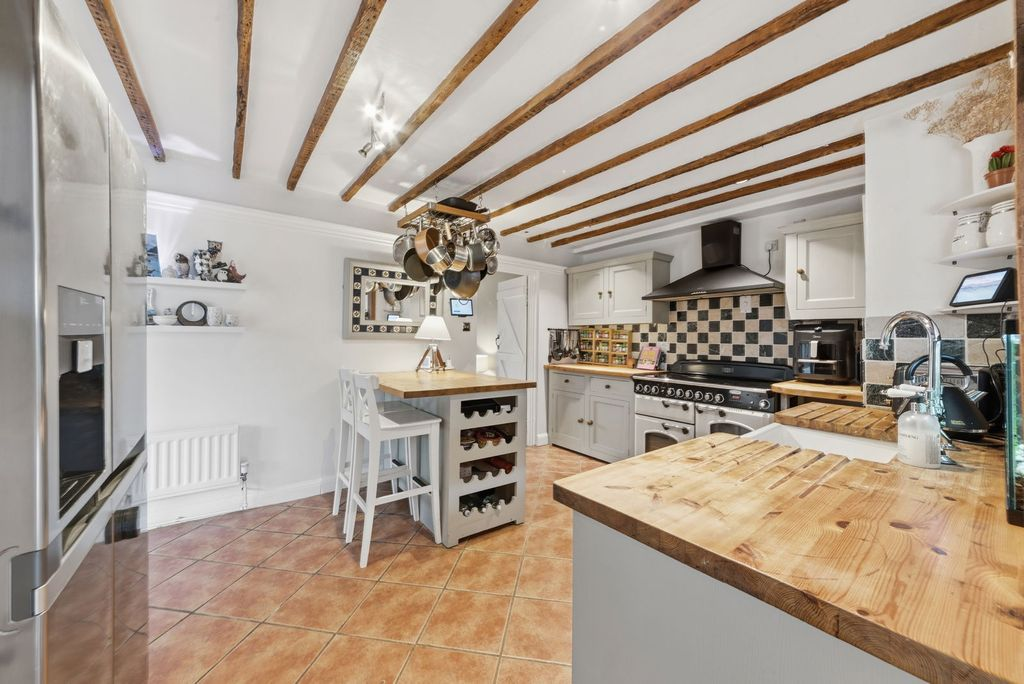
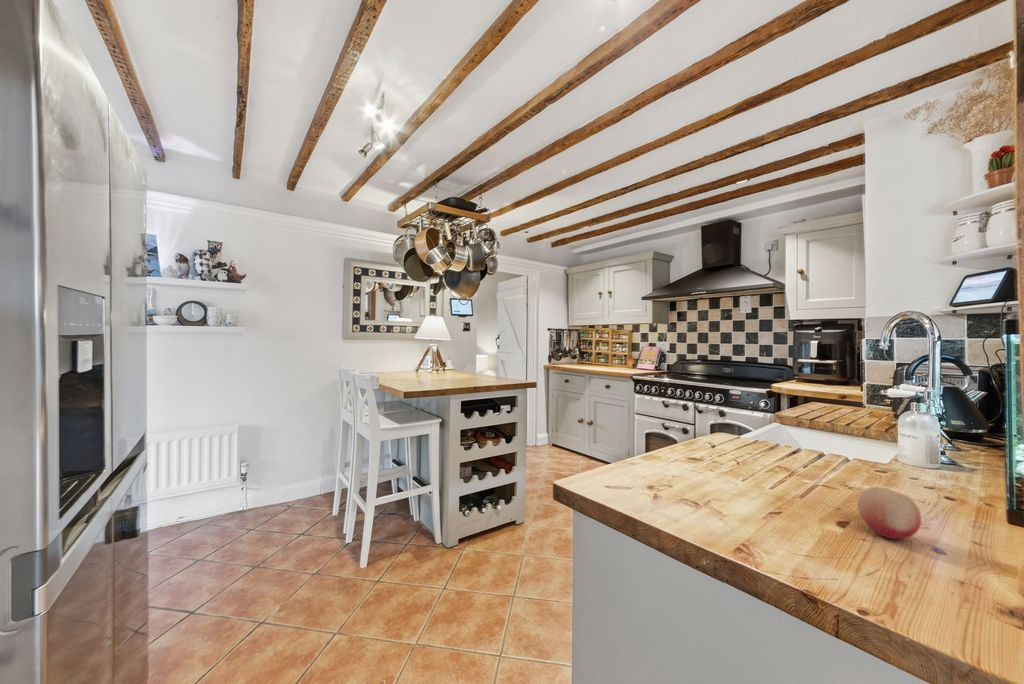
+ fruit [857,486,922,540]
